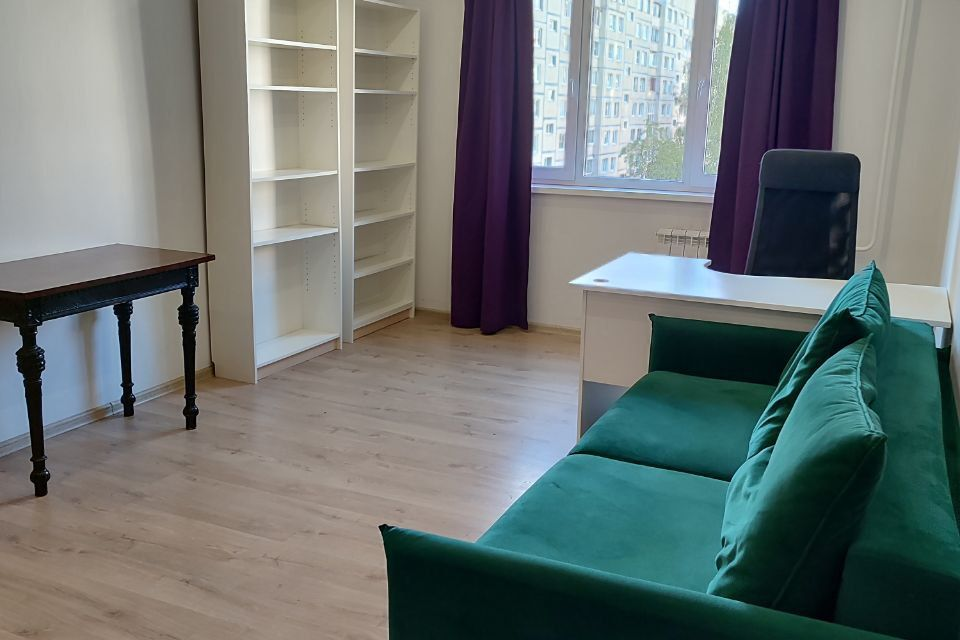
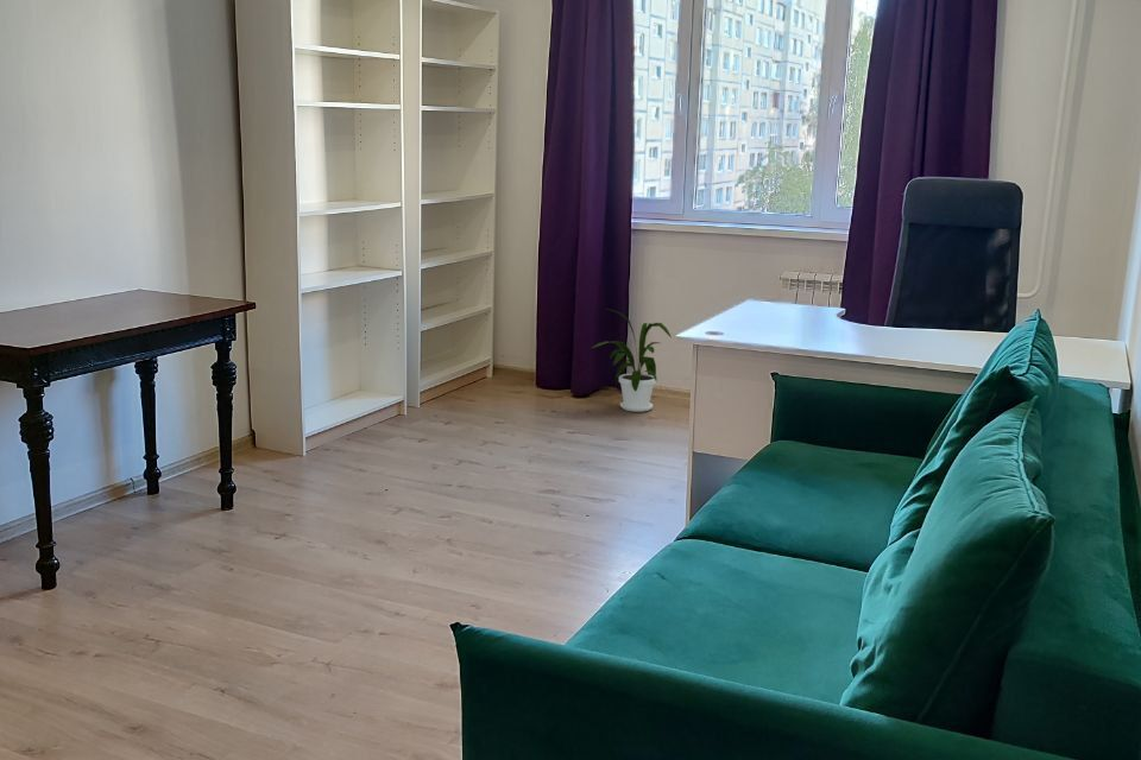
+ house plant [591,308,673,413]
